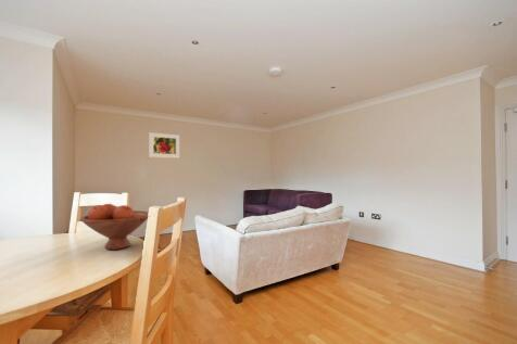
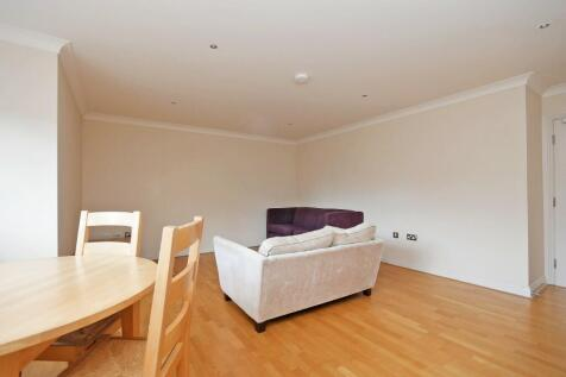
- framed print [148,131,180,160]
- fruit bowl [80,203,149,251]
